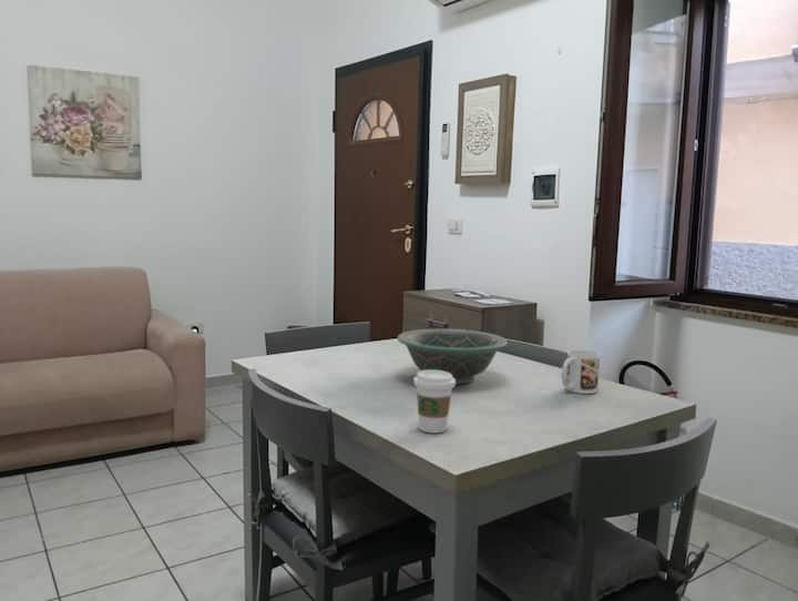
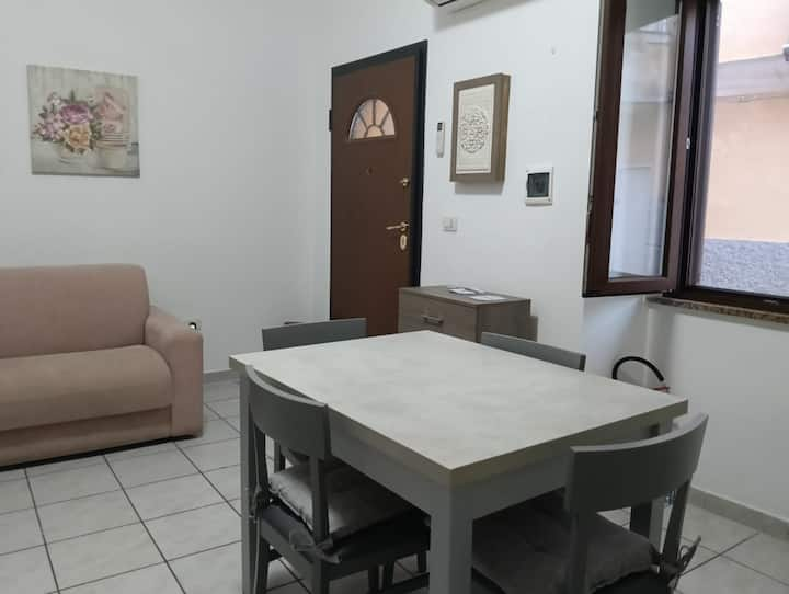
- decorative bowl [397,328,509,386]
- mug [561,348,601,395]
- coffee cup [412,370,457,434]
